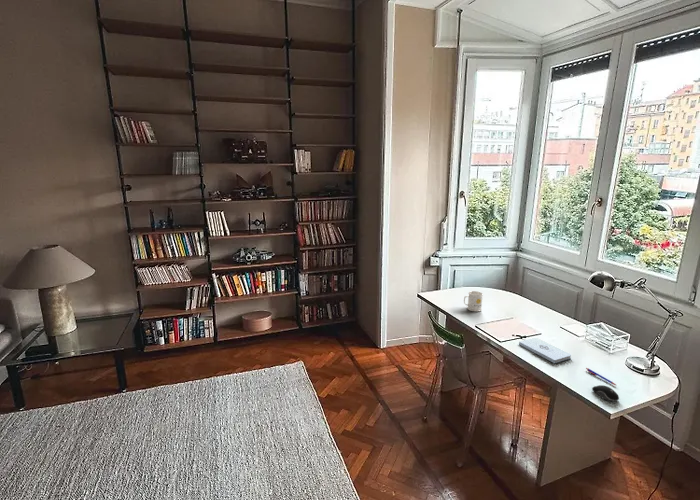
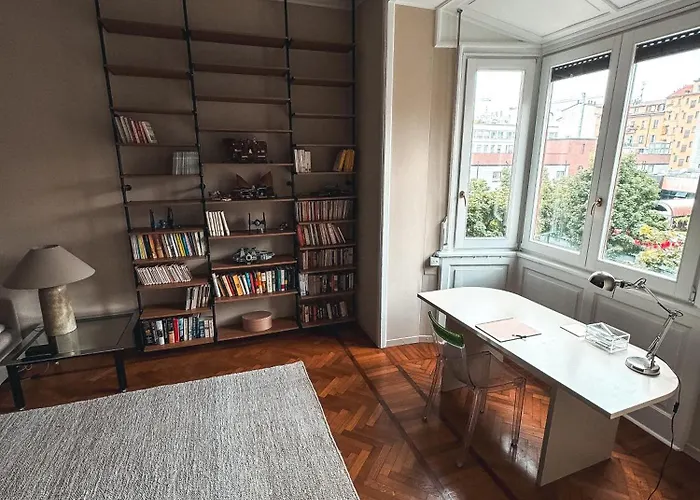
- computer mouse [591,384,620,402]
- pen [585,367,617,386]
- mug [463,290,484,313]
- notepad [518,337,572,364]
